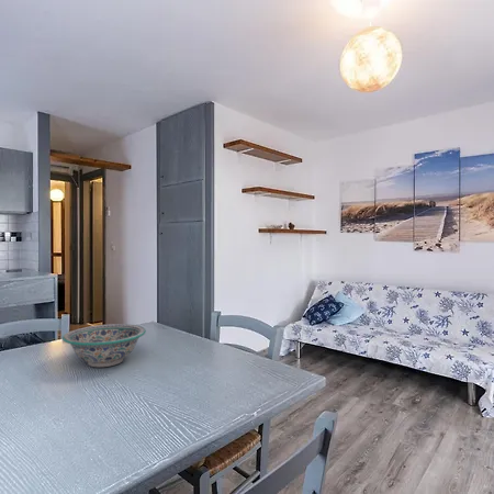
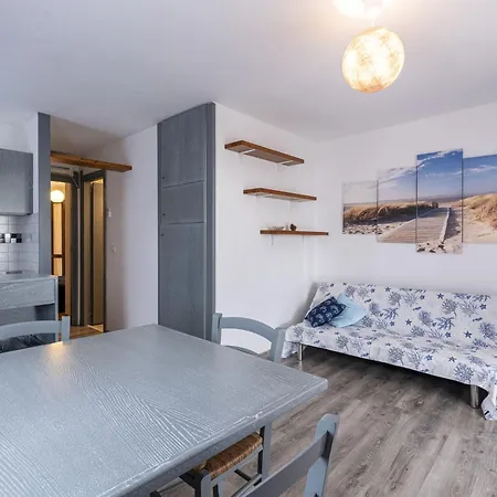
- decorative bowl [61,323,147,368]
